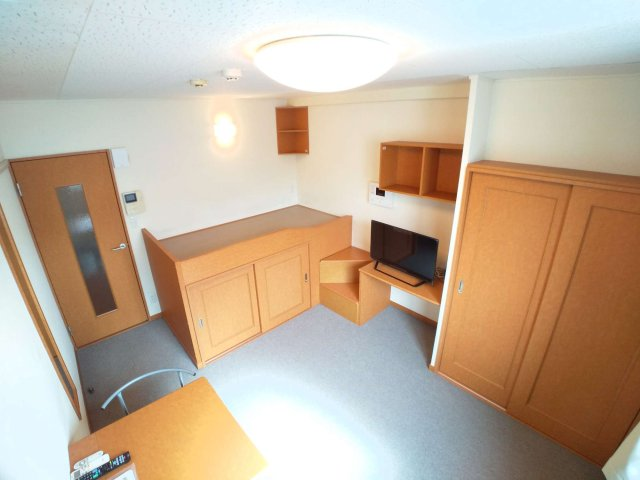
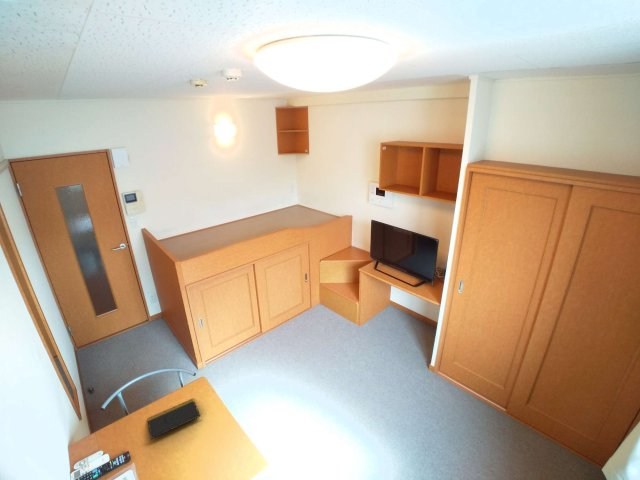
+ notepad [146,398,203,440]
